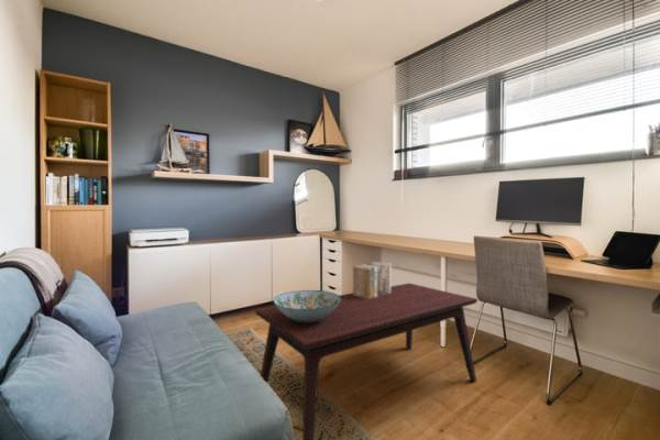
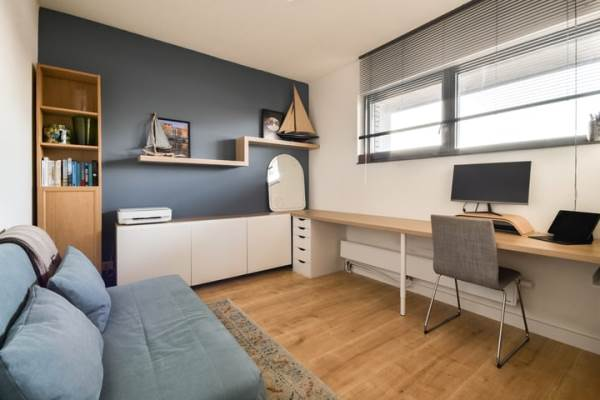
- decorative bowl [273,289,341,322]
- coffee table [254,282,479,440]
- books [352,261,393,298]
